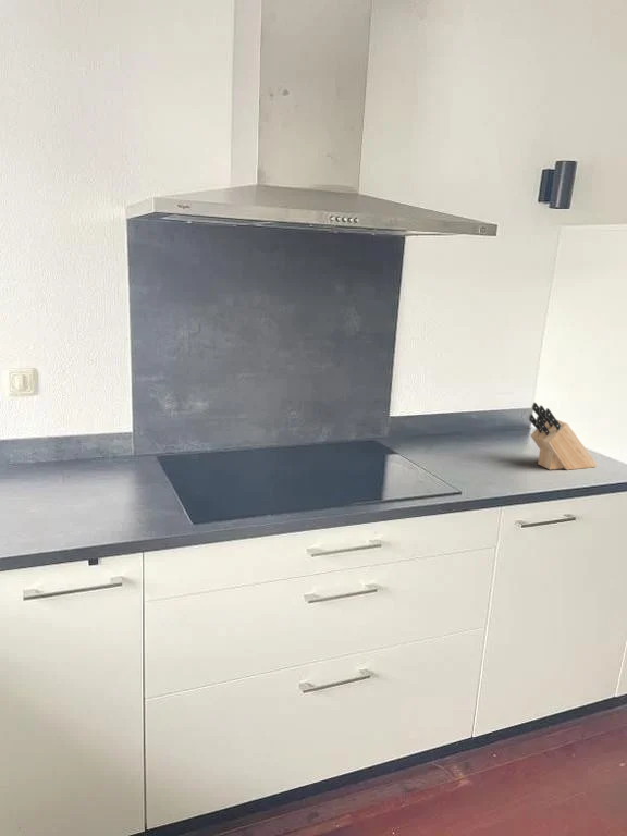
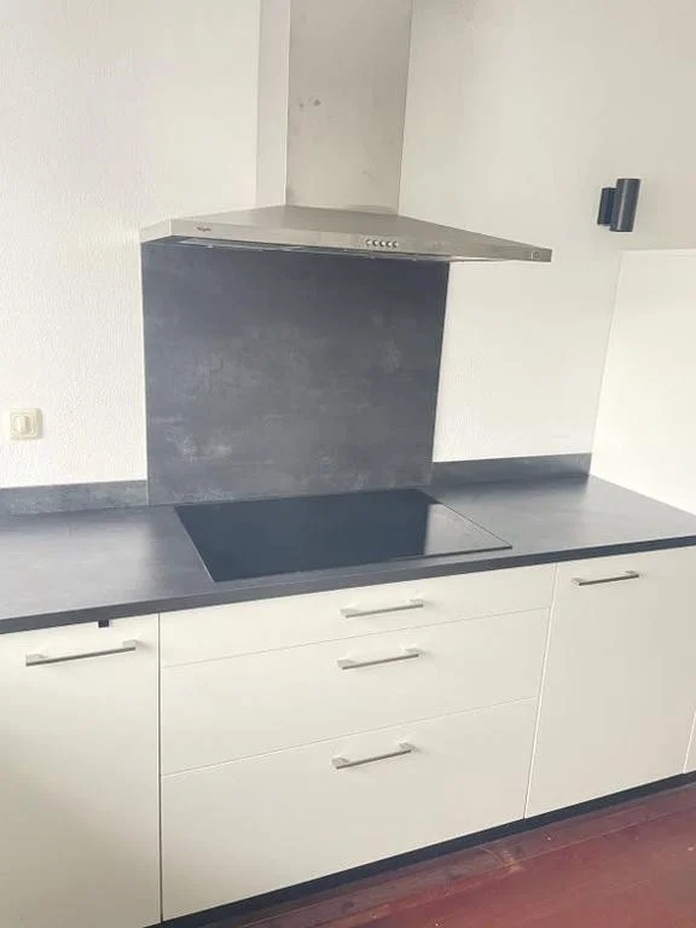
- knife block [528,402,598,471]
